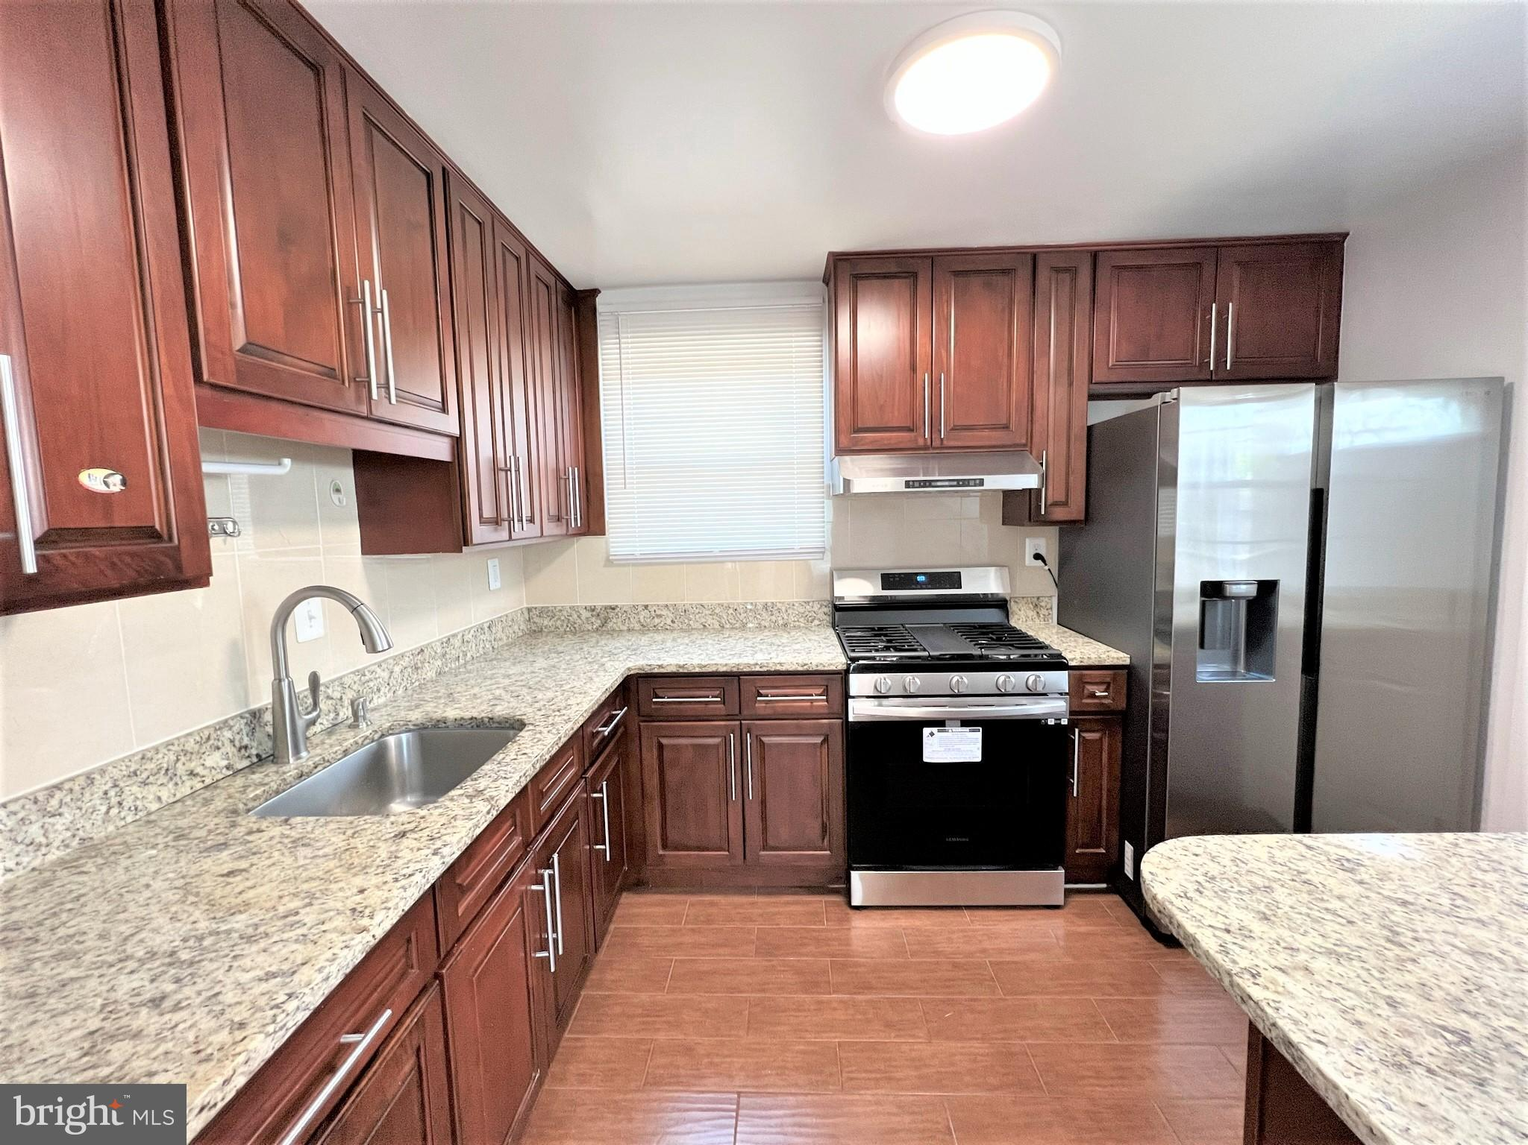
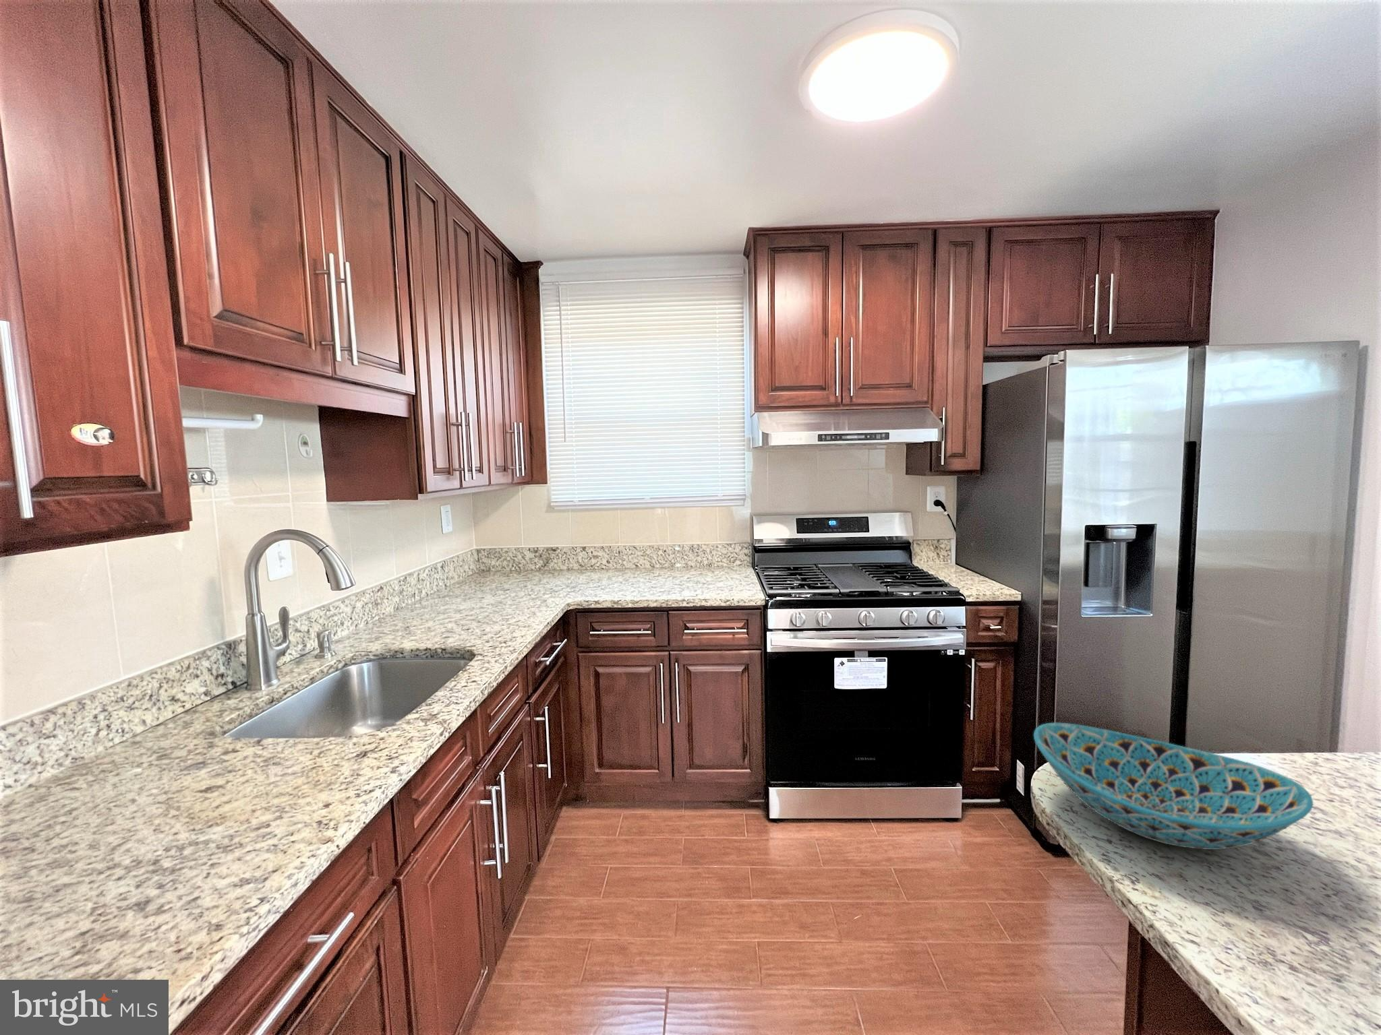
+ bowl [1033,722,1314,850]
